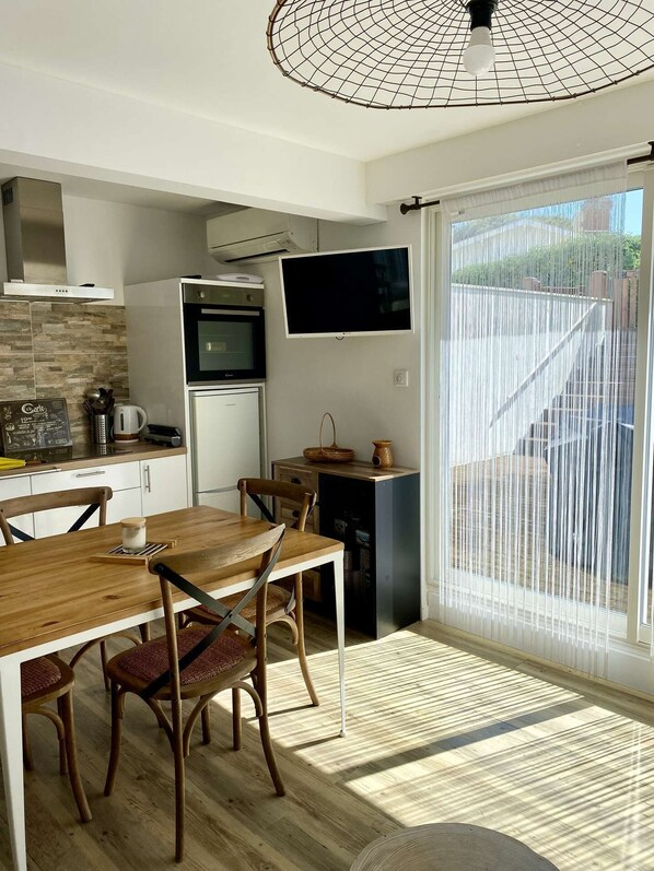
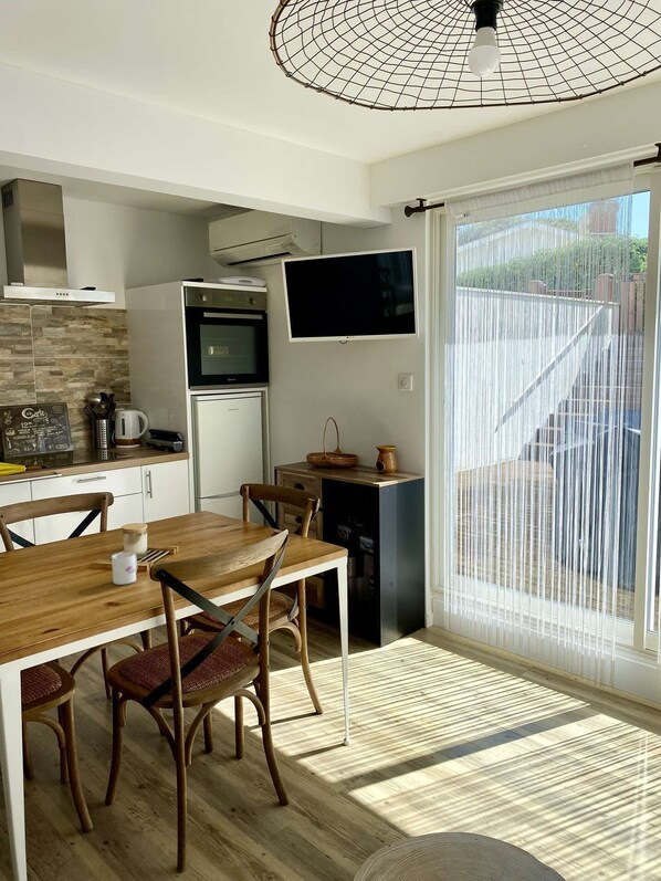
+ mug [111,552,138,586]
